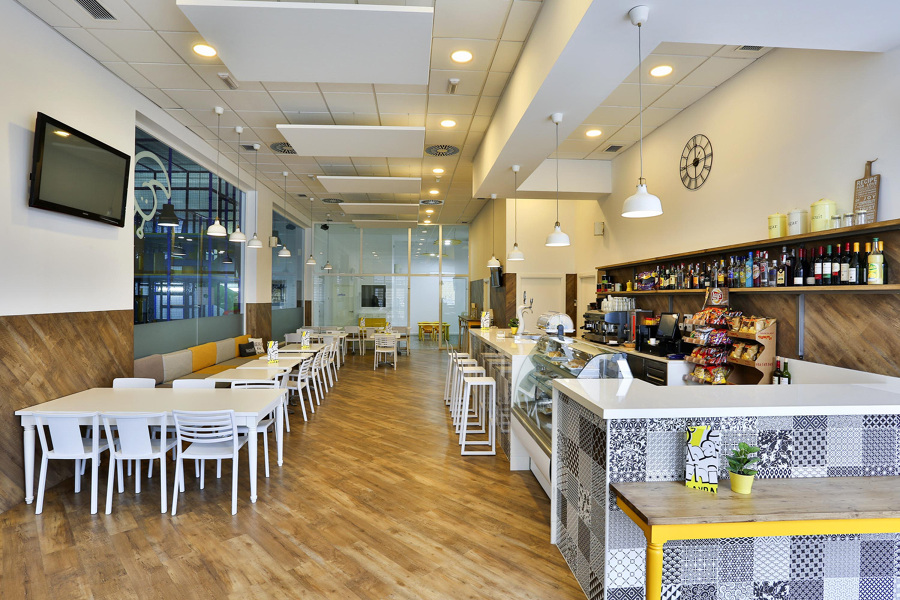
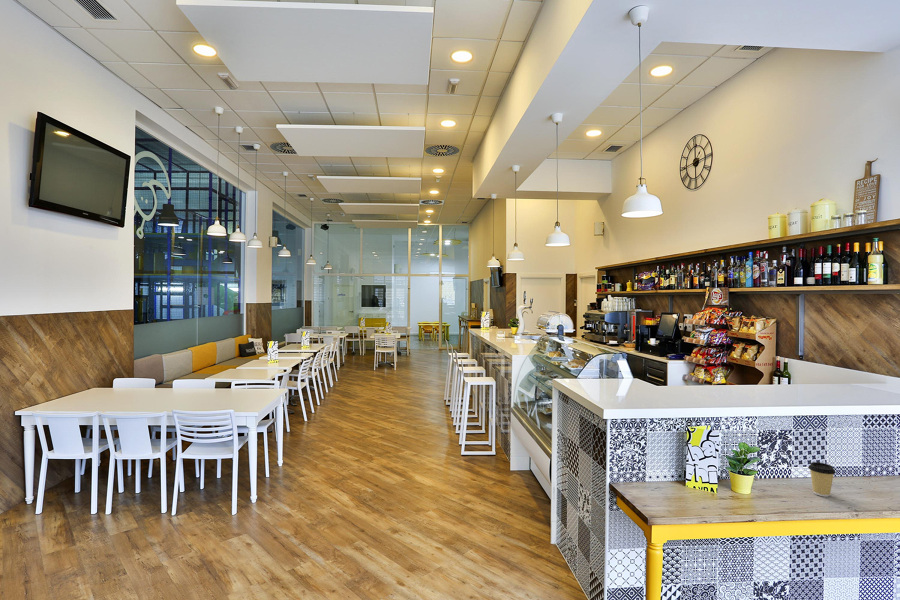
+ coffee cup [807,461,837,498]
